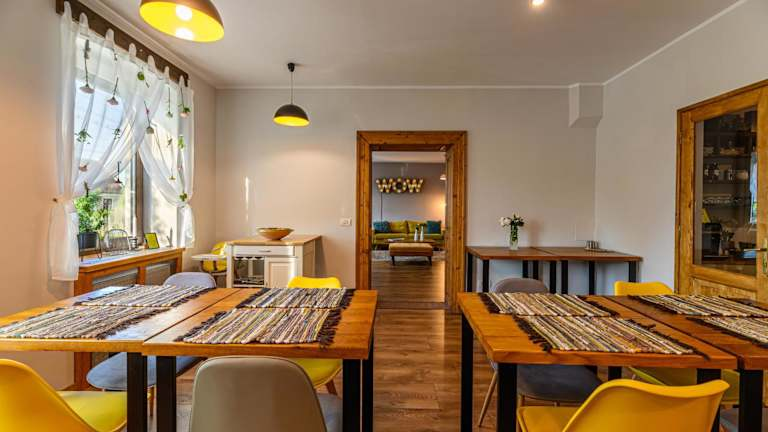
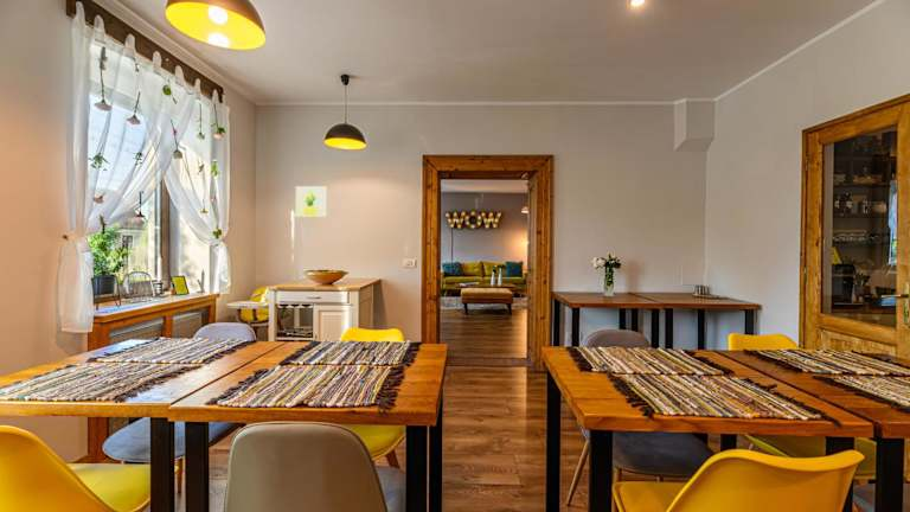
+ wall art [295,185,328,218]
